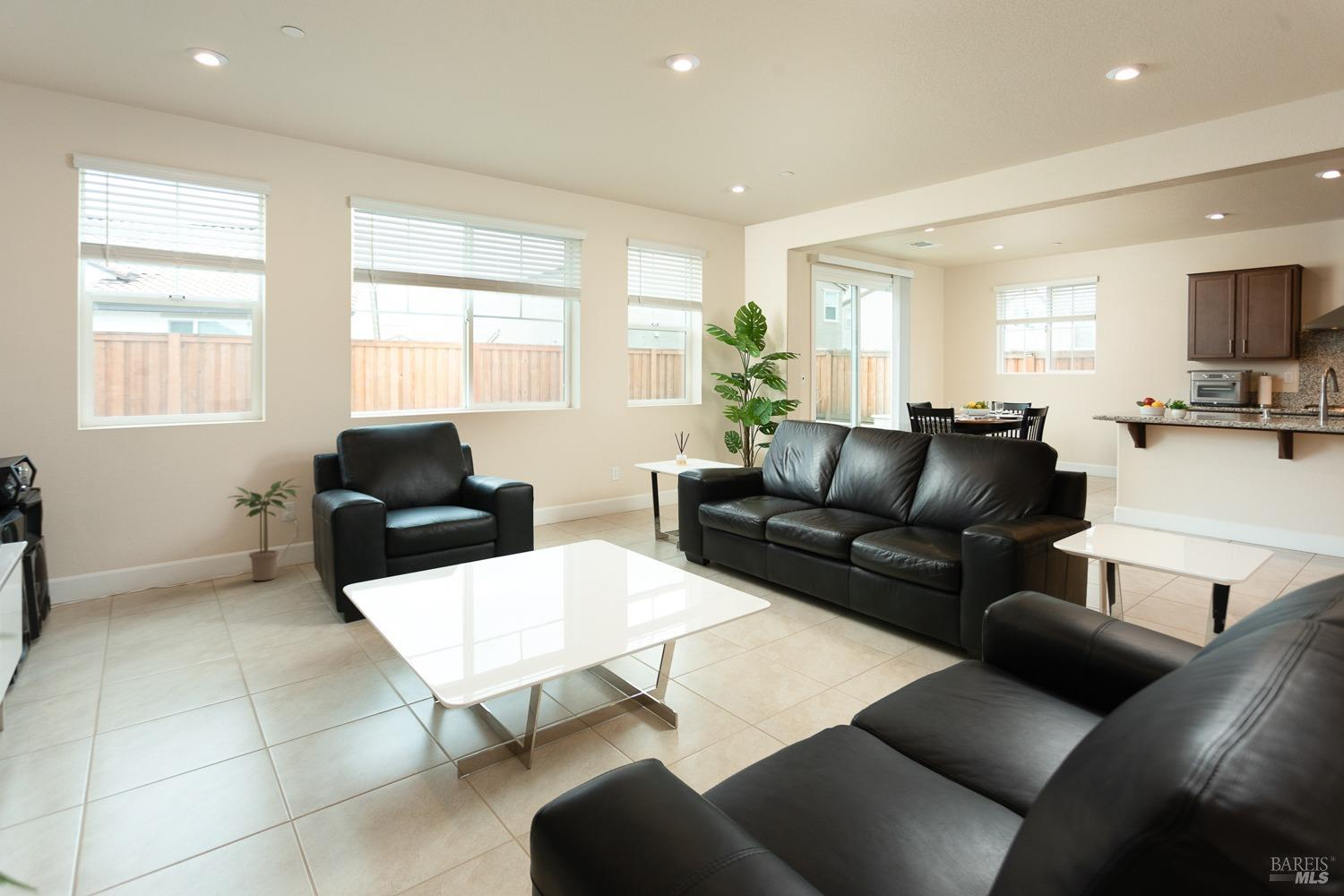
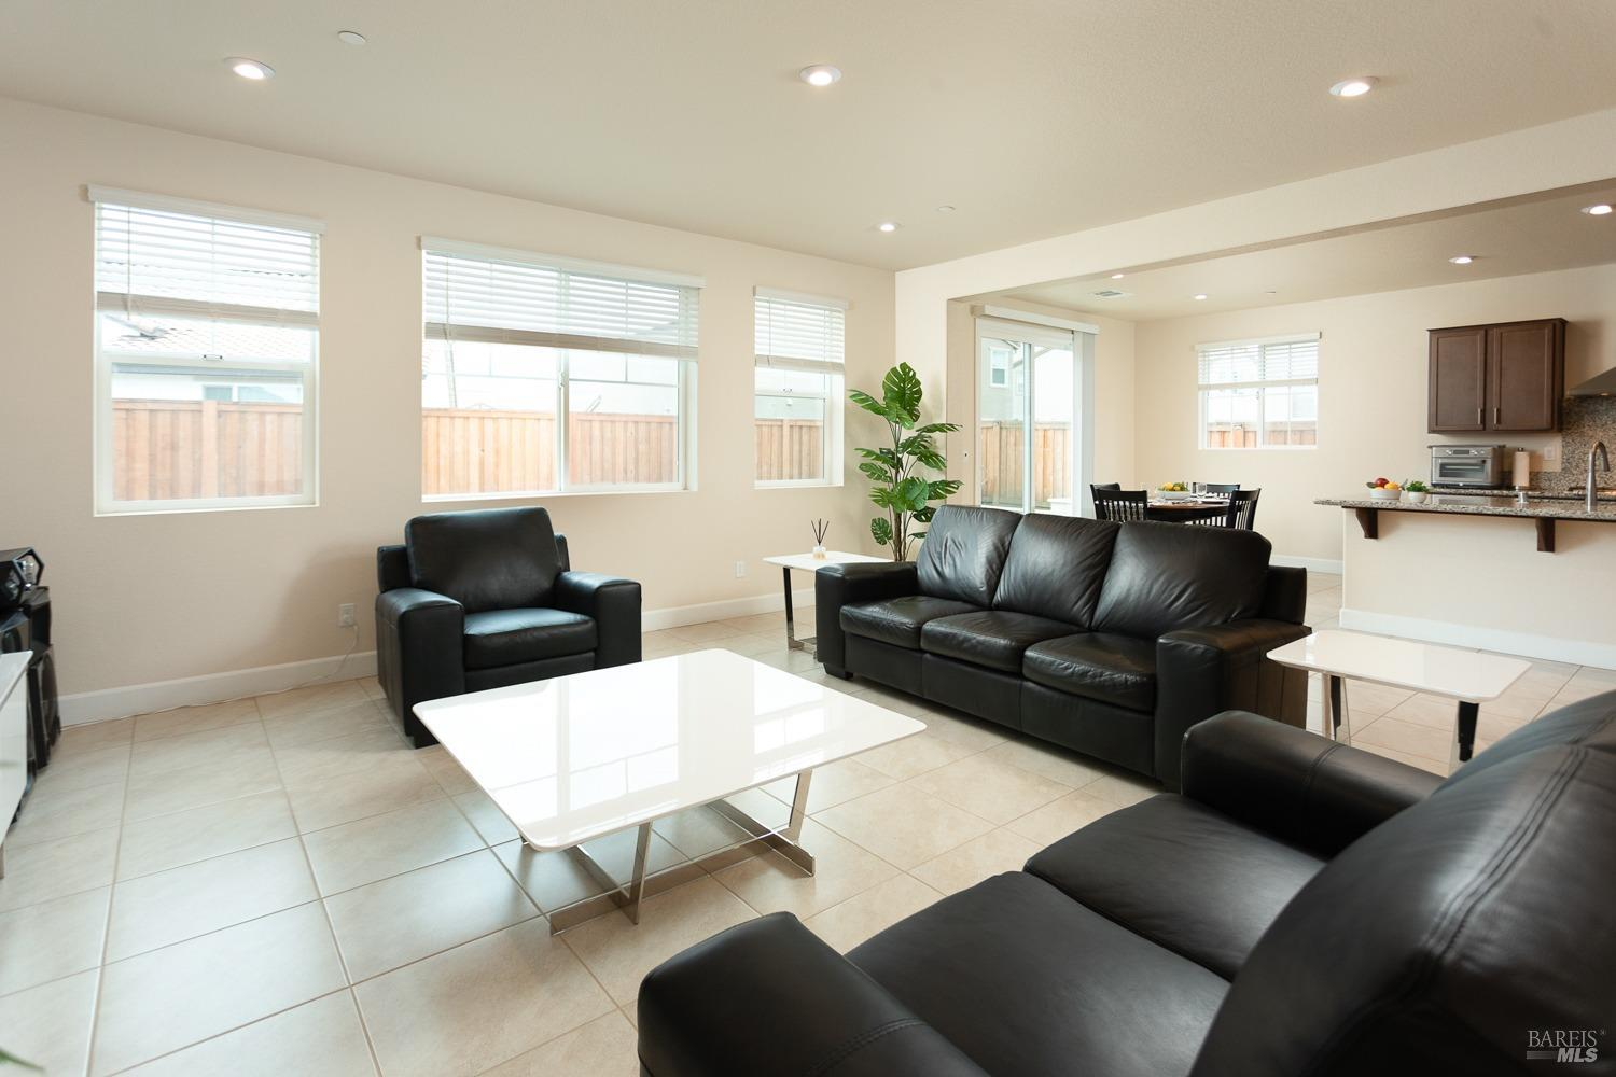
- potted plant [226,477,304,582]
